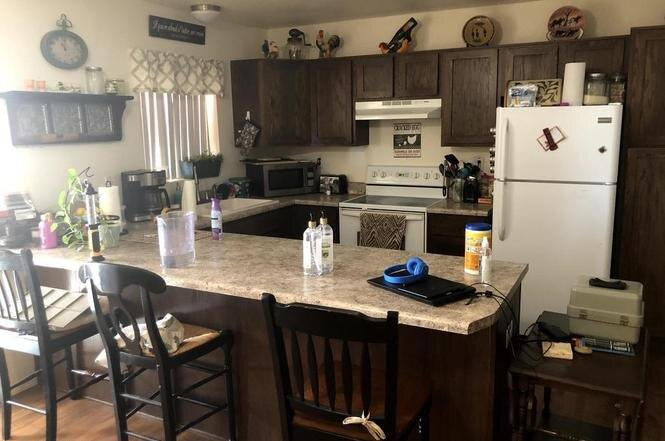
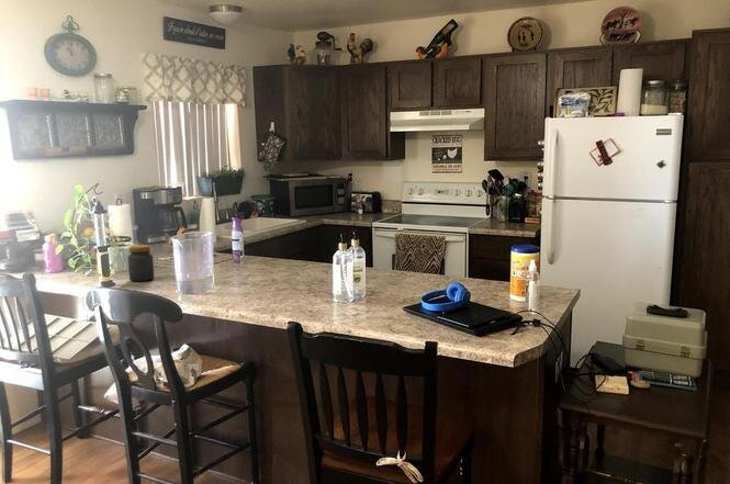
+ jar [126,244,156,282]
